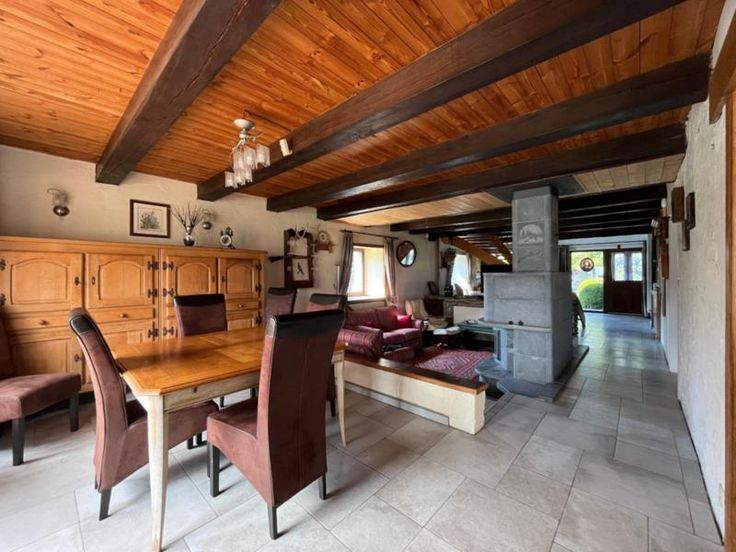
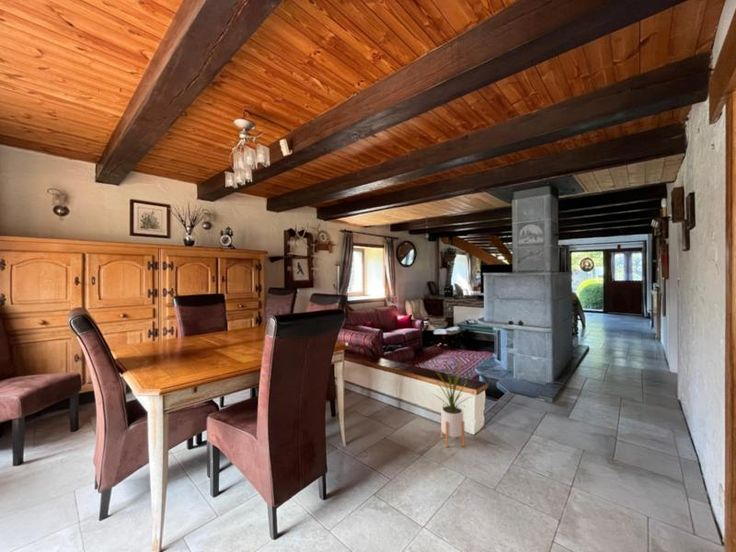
+ house plant [430,356,474,448]
